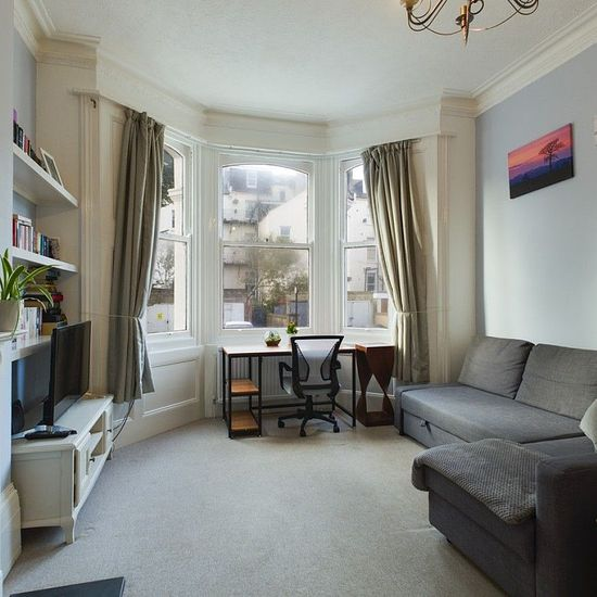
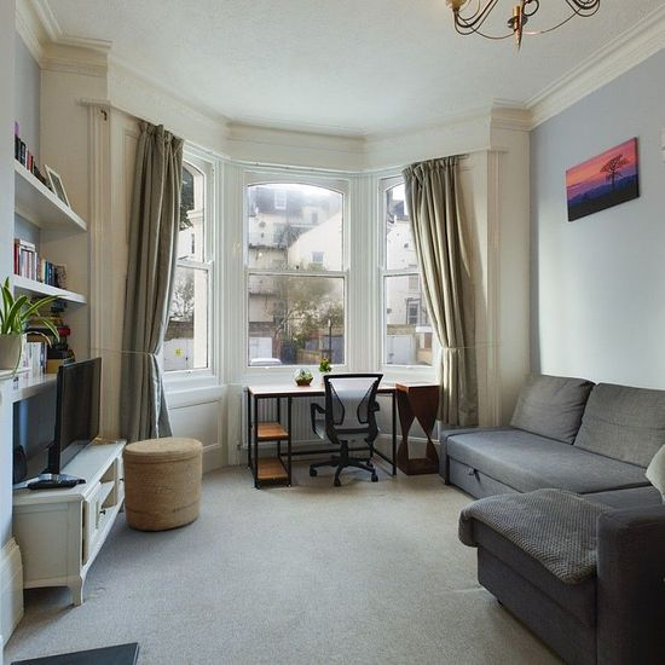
+ basket [121,436,204,532]
